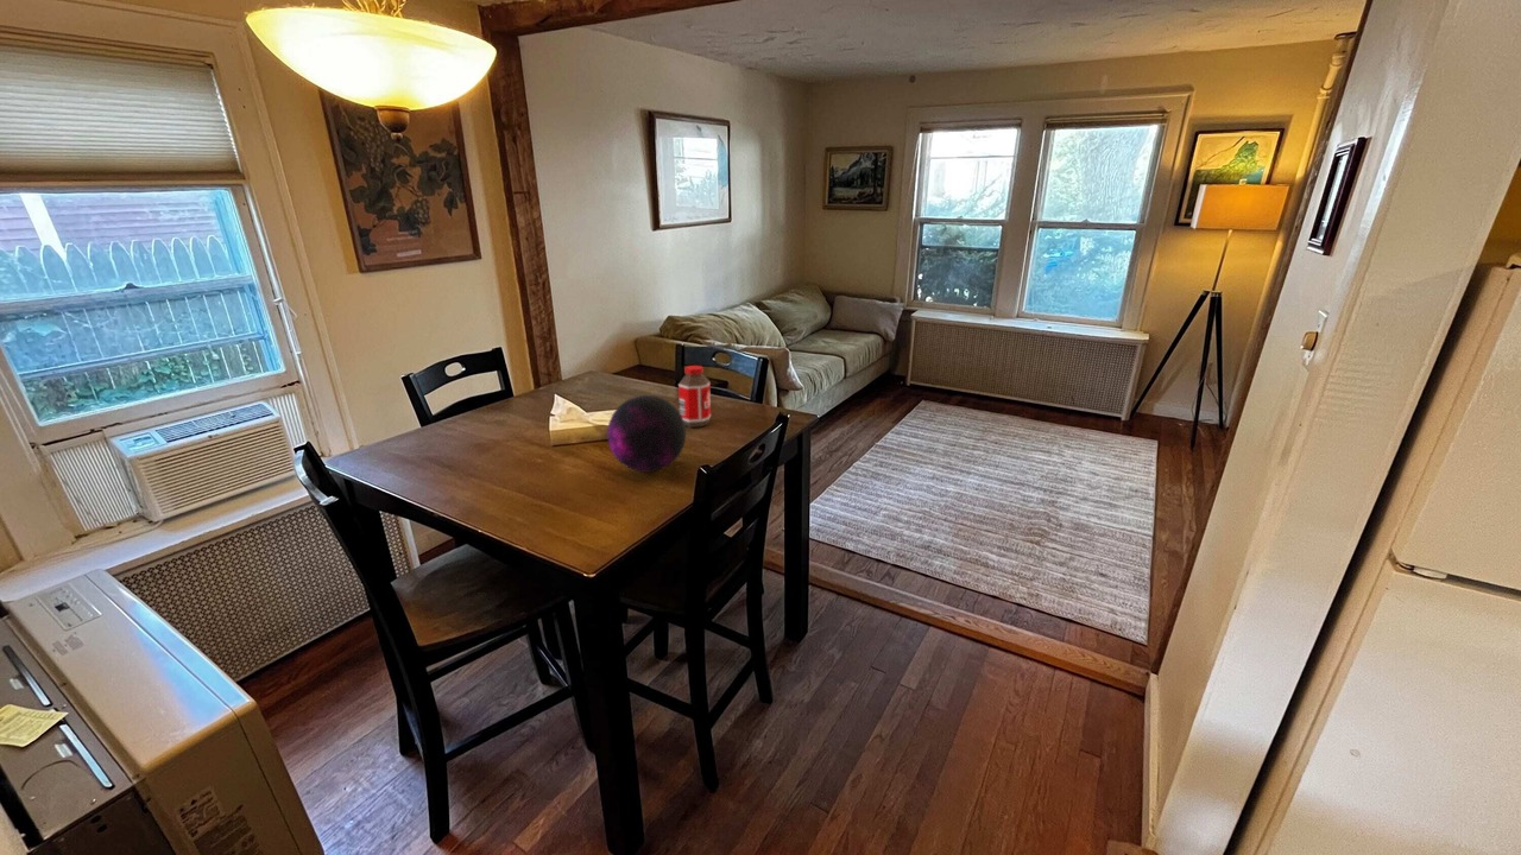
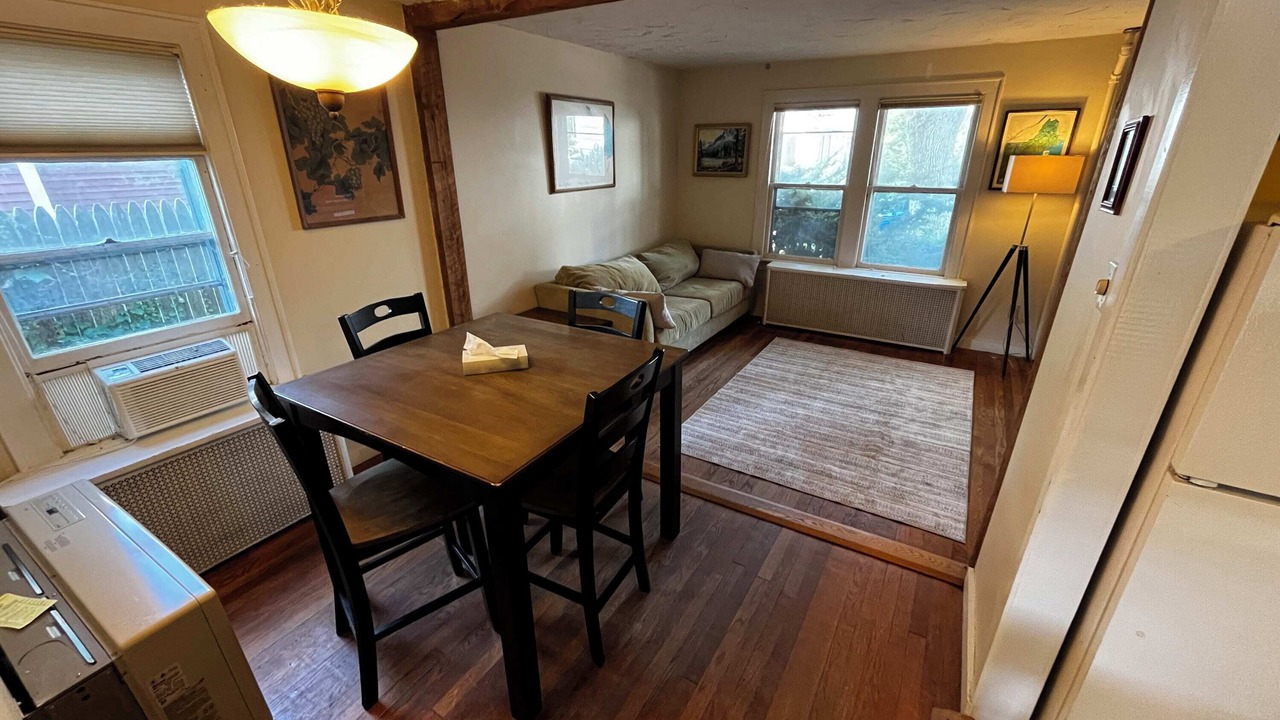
- bottle [677,365,712,429]
- decorative orb [606,394,687,474]
